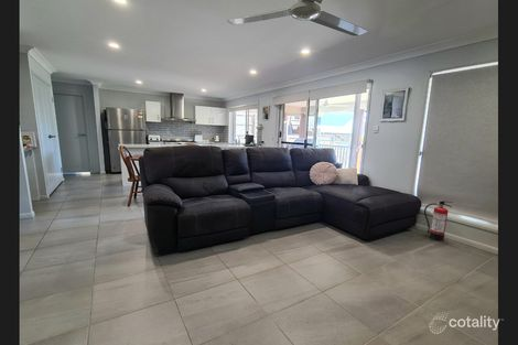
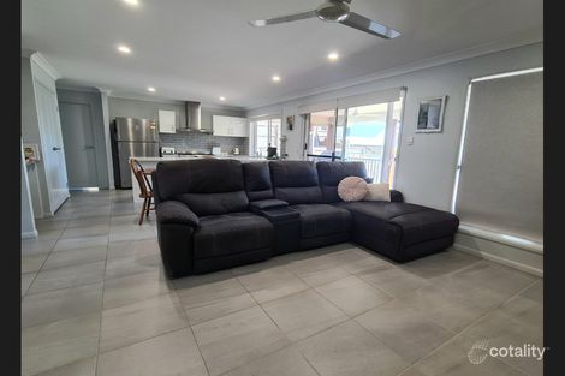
- fire extinguisher [423,200,454,241]
